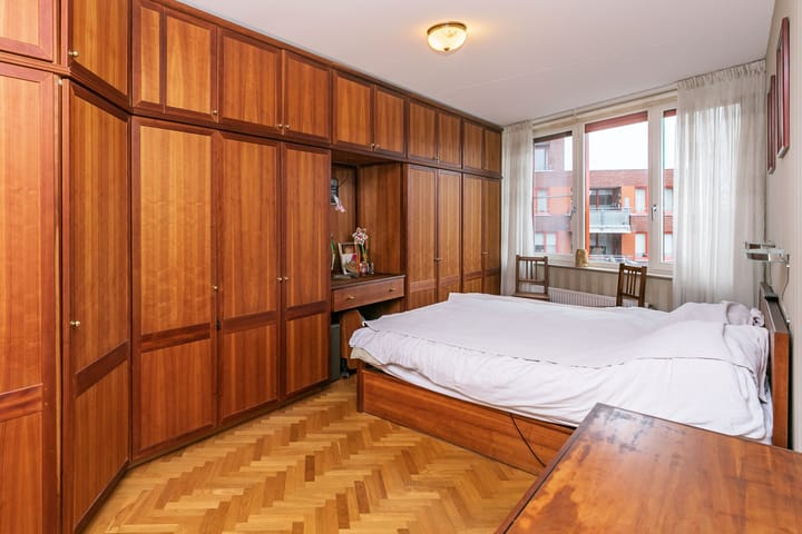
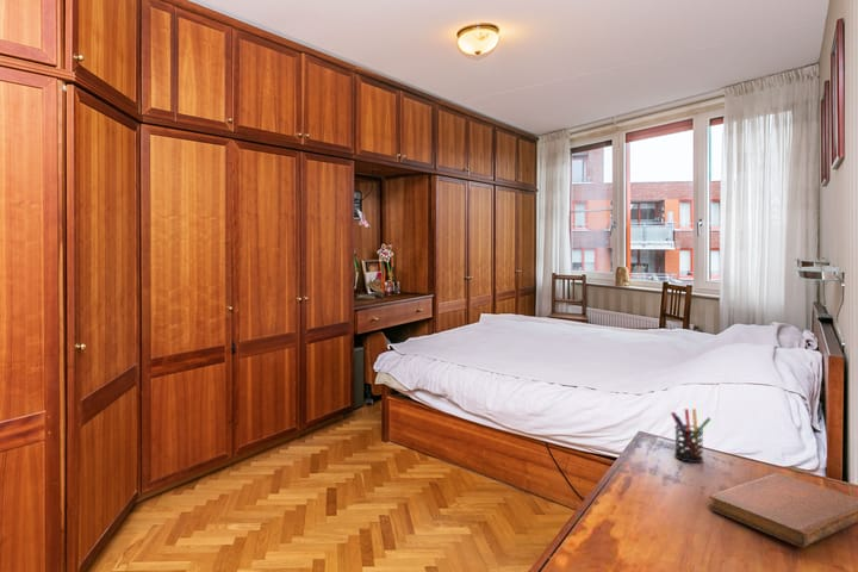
+ notebook [707,472,858,549]
+ pen holder [670,408,711,464]
